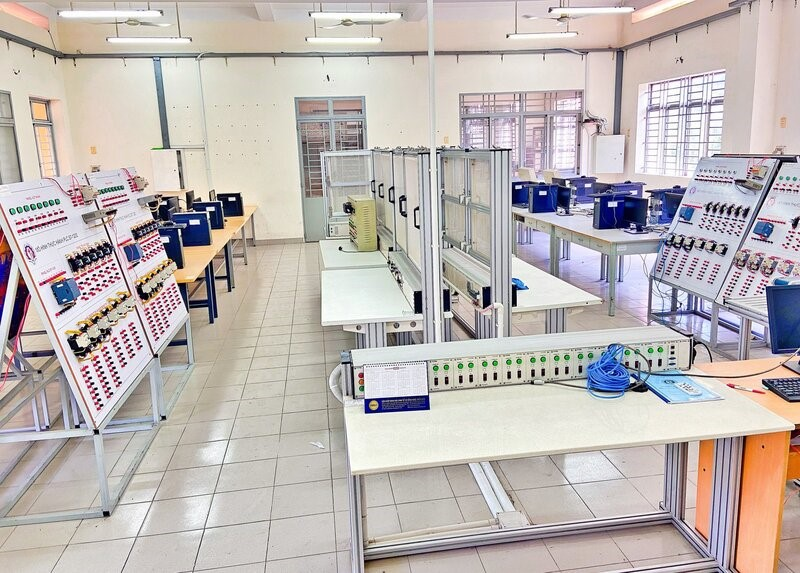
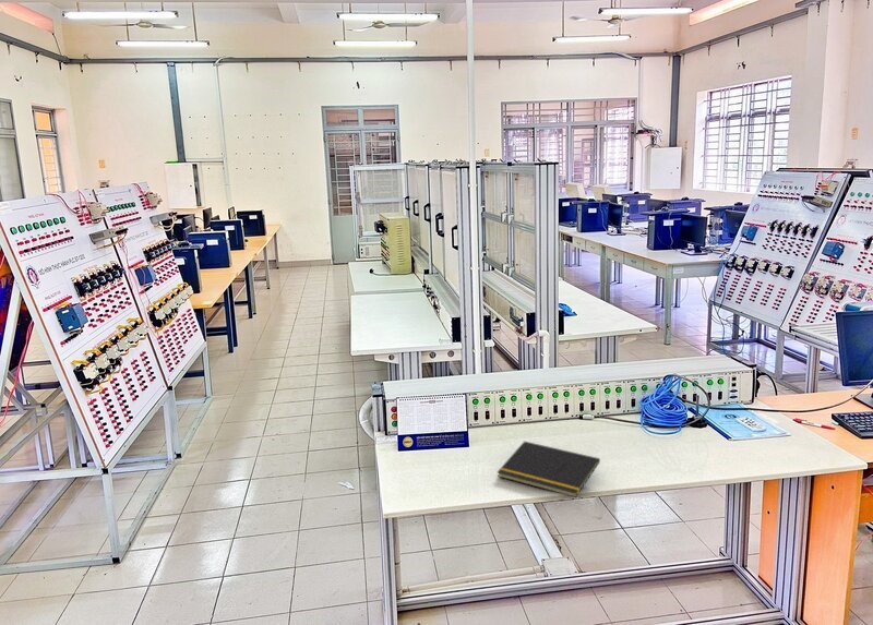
+ notepad [497,441,601,498]
